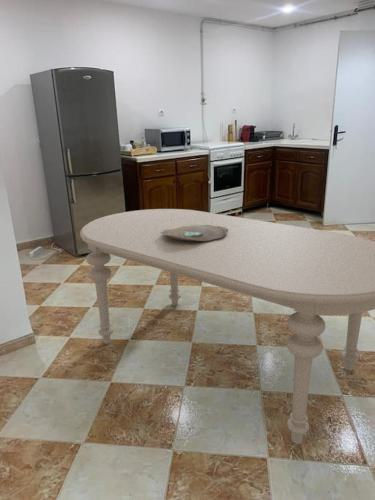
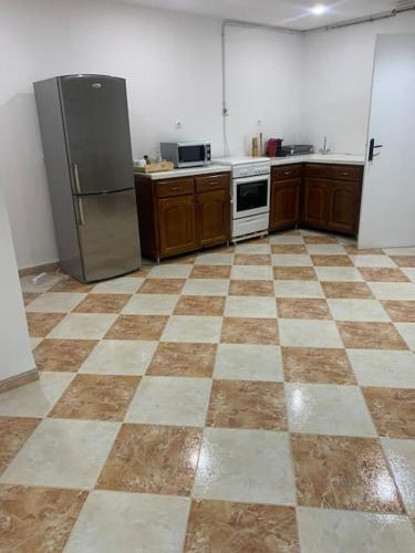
- dining table [79,208,375,445]
- decorative bowl [160,224,228,241]
